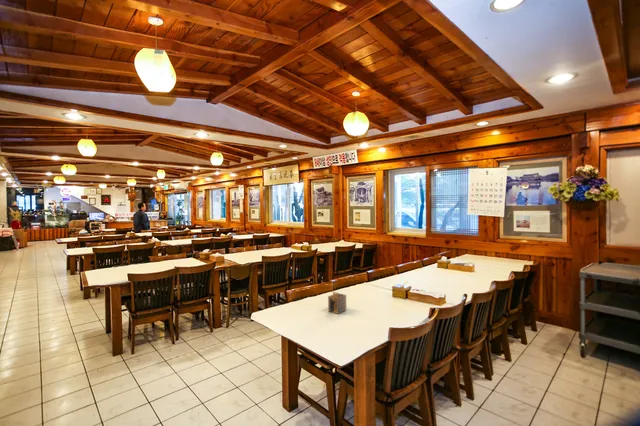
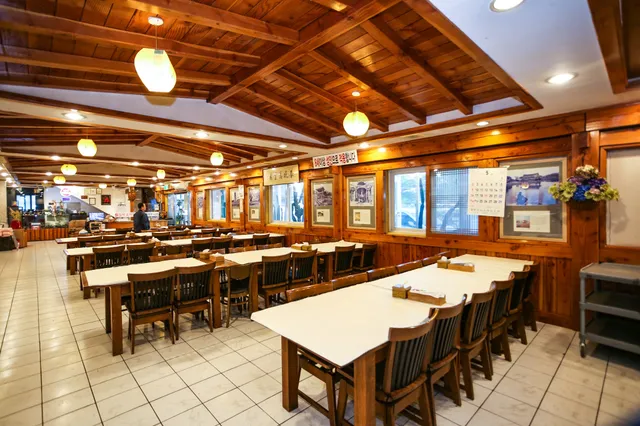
- napkin holder [327,290,347,315]
